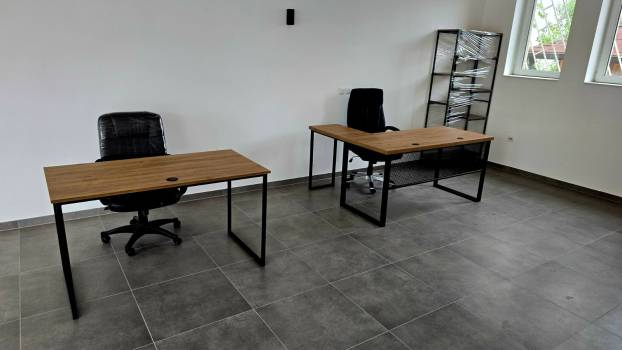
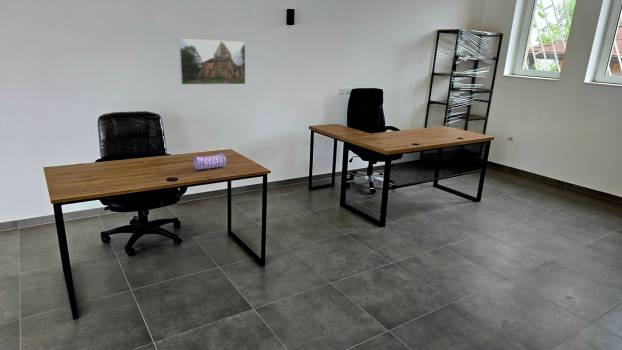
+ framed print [177,37,246,86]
+ pencil case [192,152,227,171]
